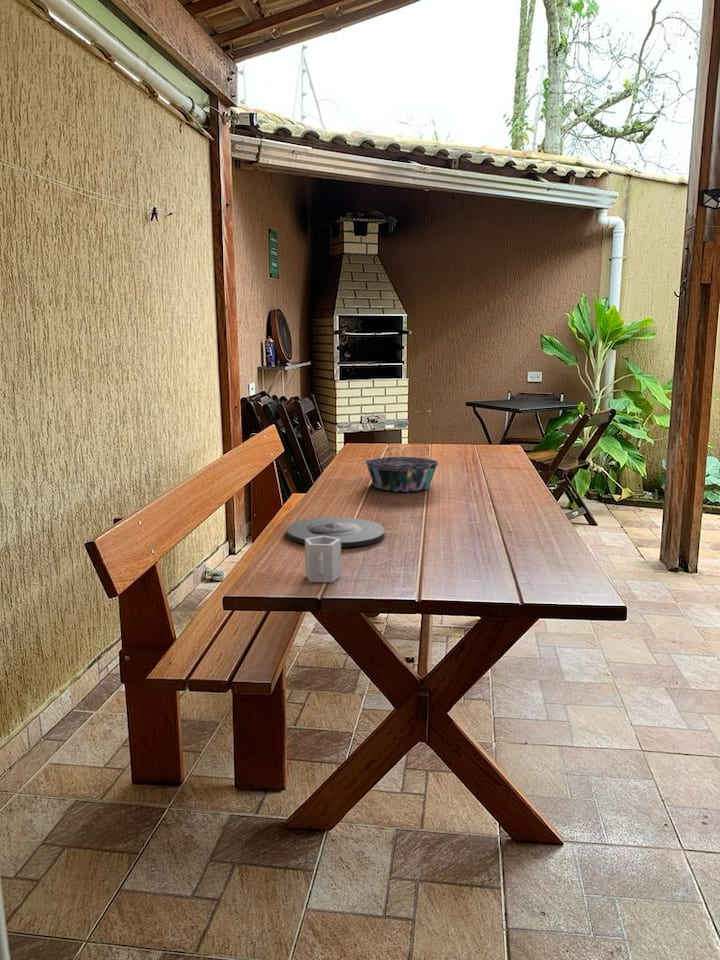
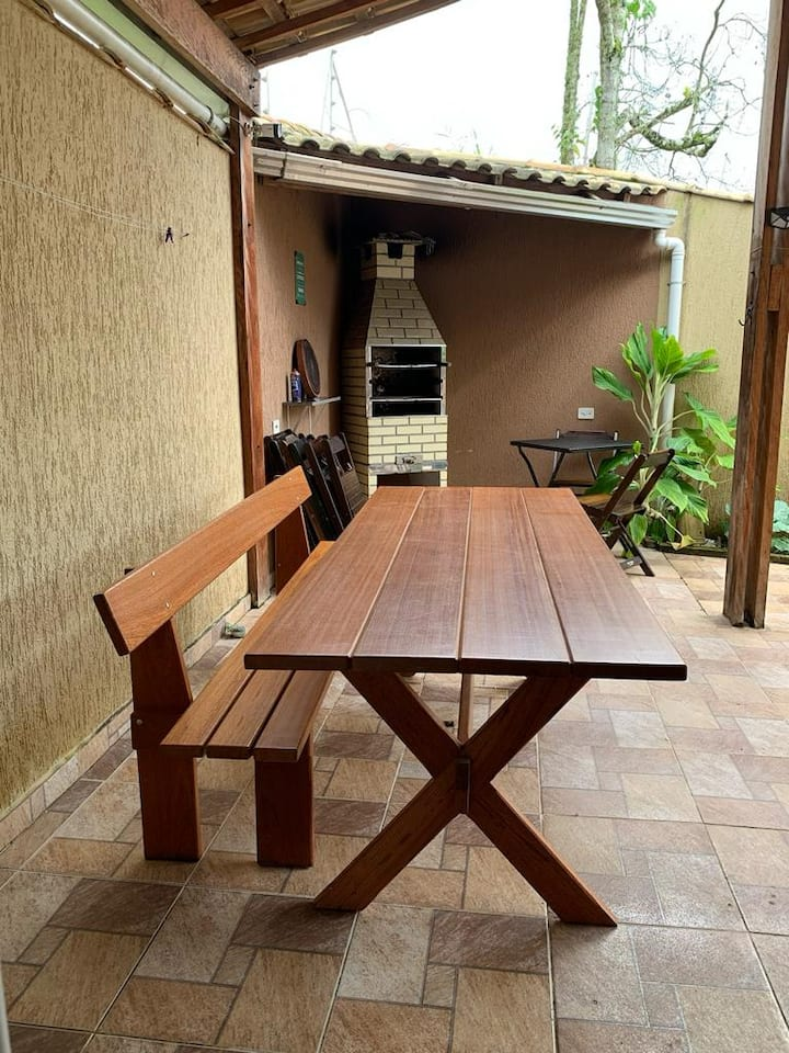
- plate [285,516,386,549]
- cup [304,536,342,583]
- decorative bowl [364,456,439,493]
